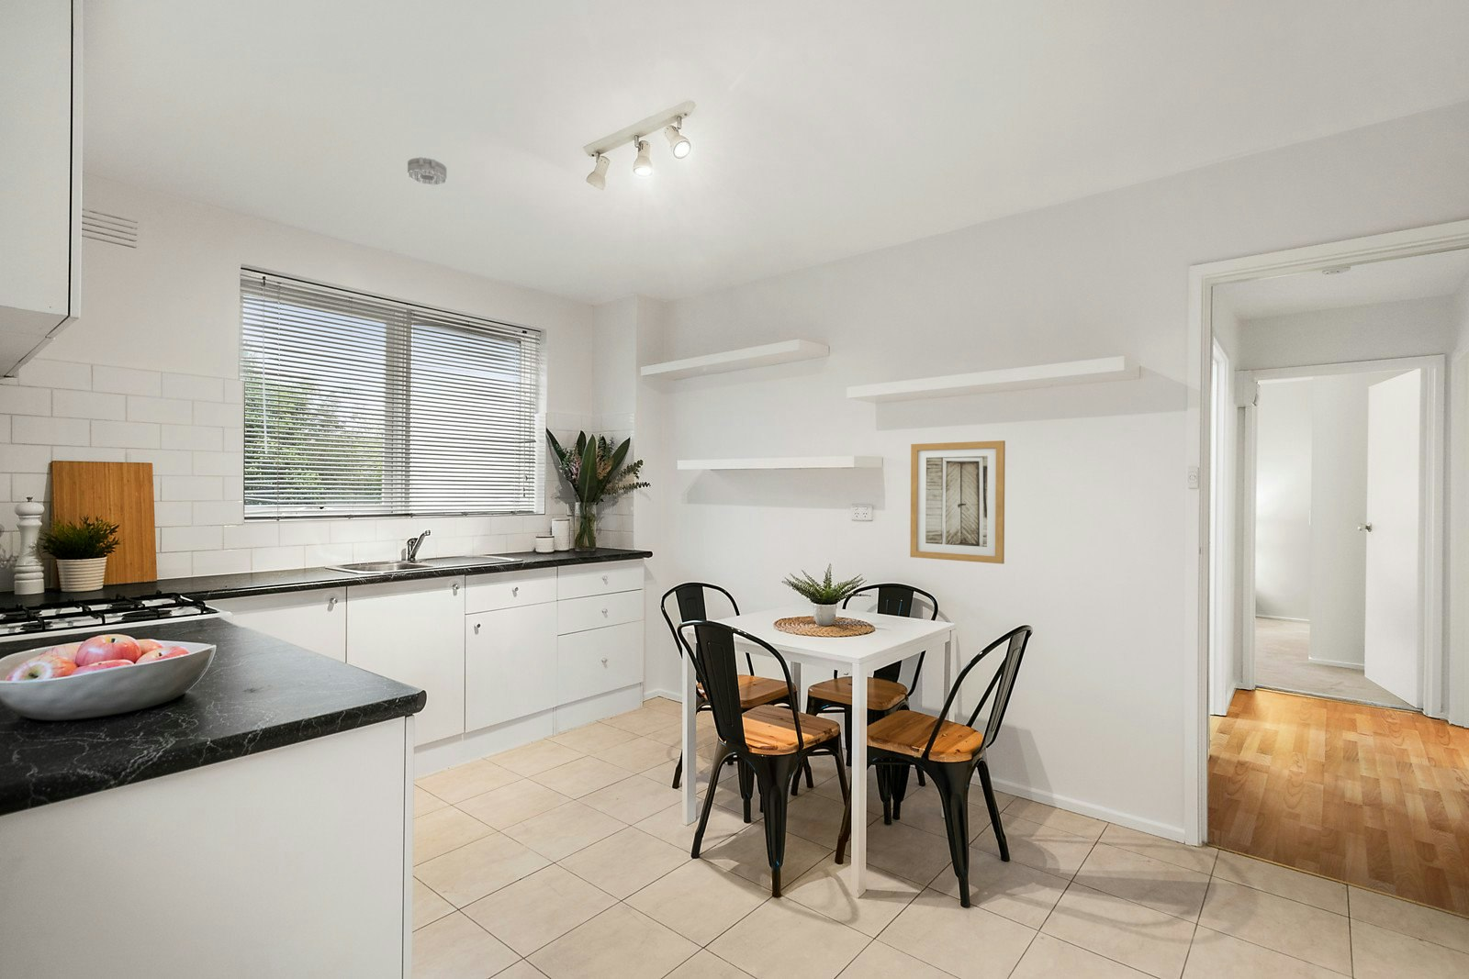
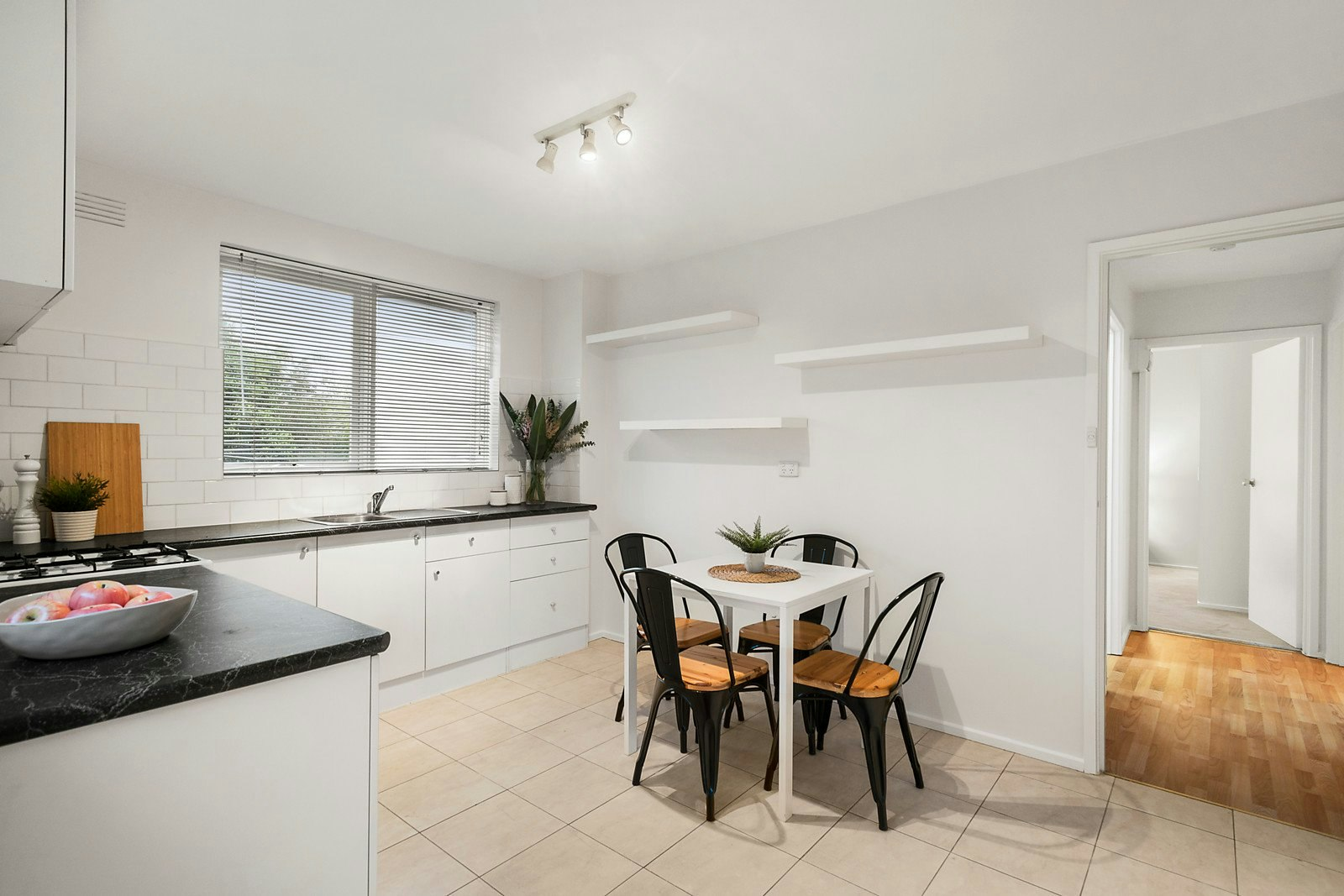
- smoke detector [407,156,447,186]
- wall art [909,439,1007,564]
